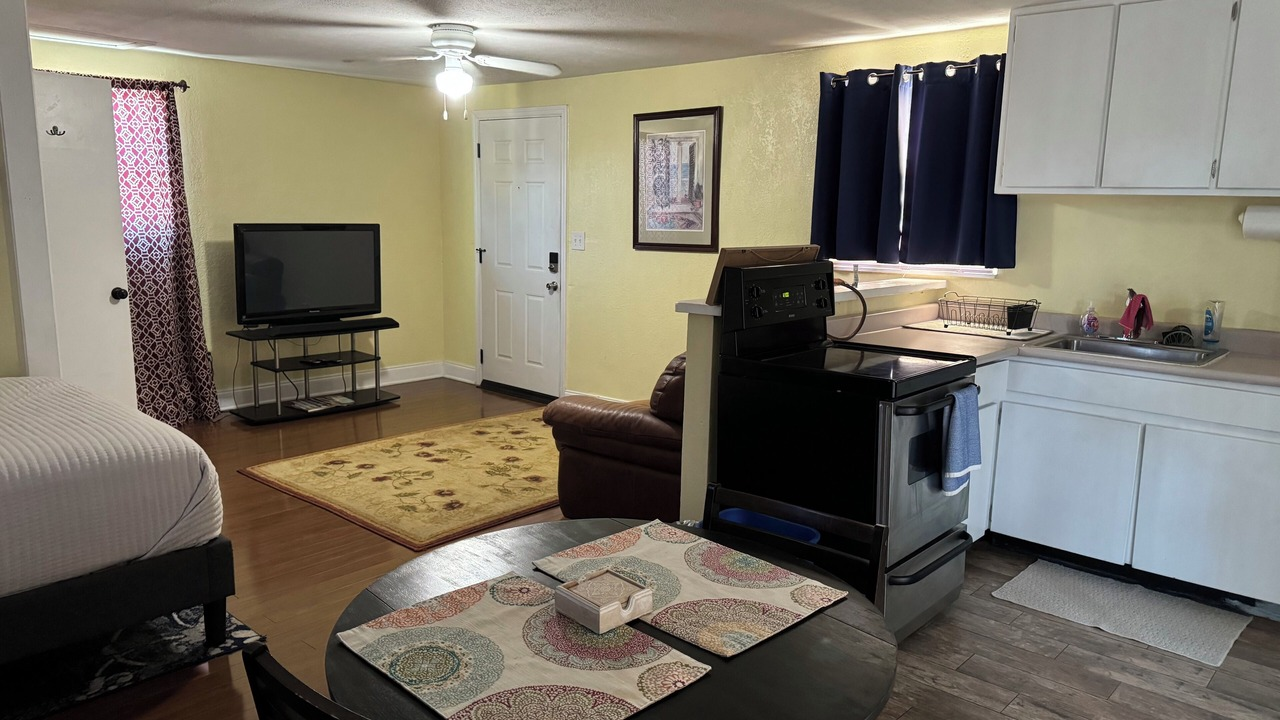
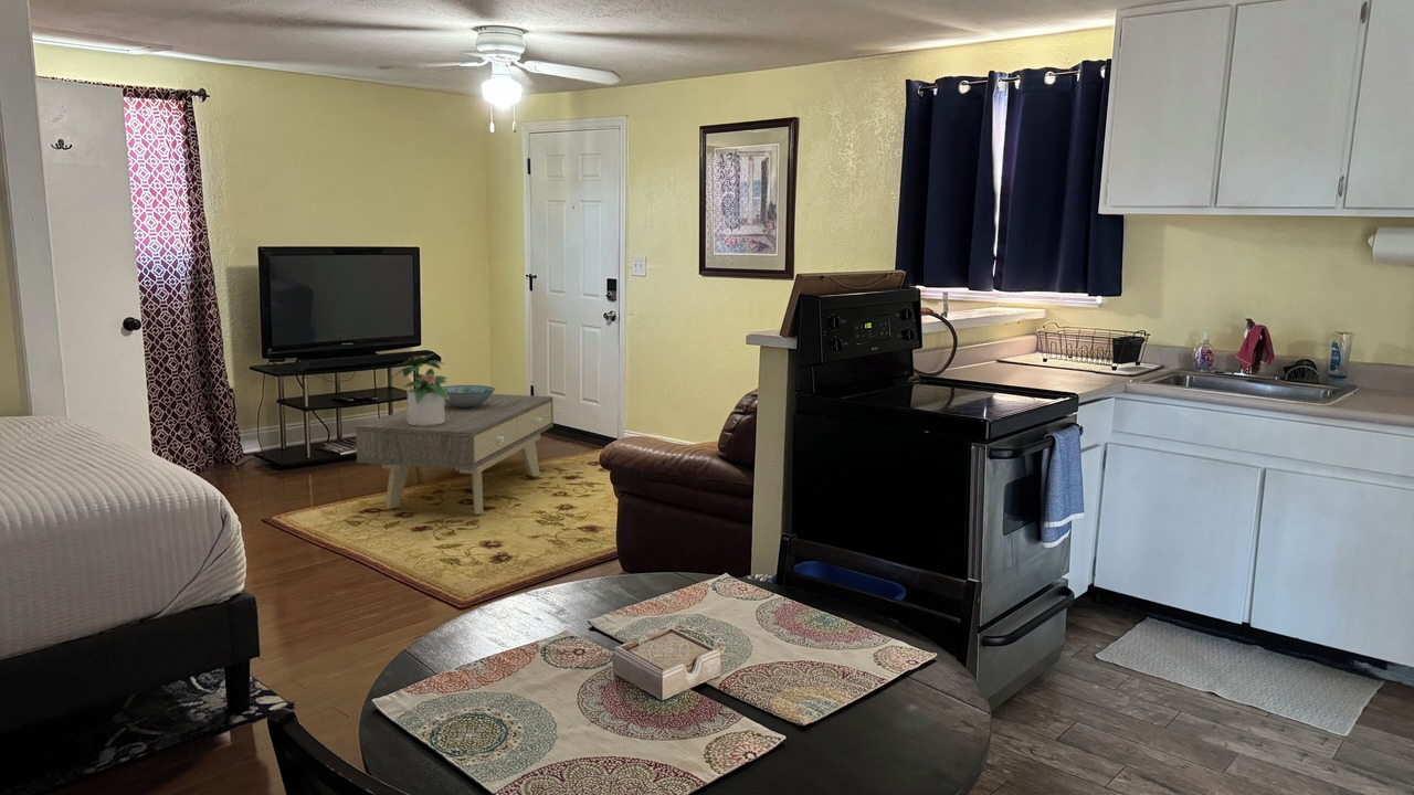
+ decorative bowl [443,384,496,409]
+ coffee table [355,393,555,516]
+ potted plant [389,352,450,426]
